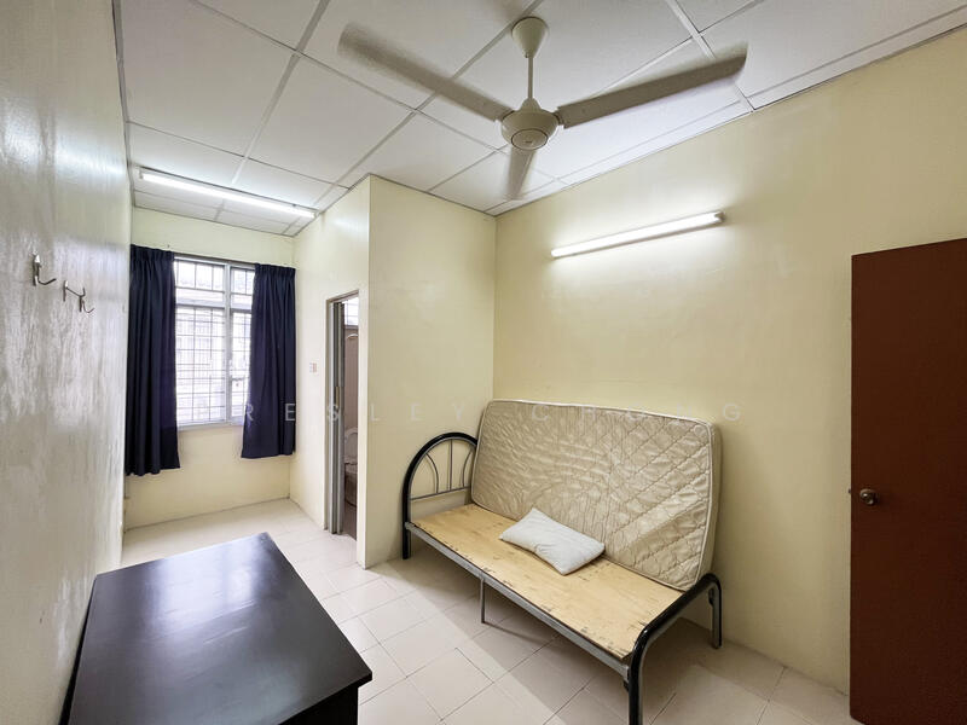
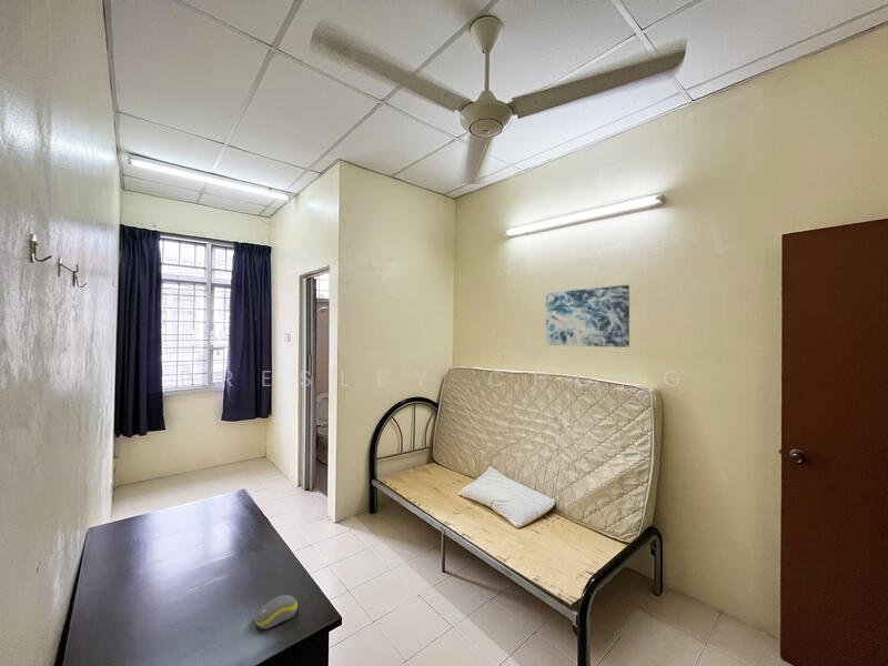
+ computer mouse [254,594,299,630]
+ wall art [544,284,630,349]
